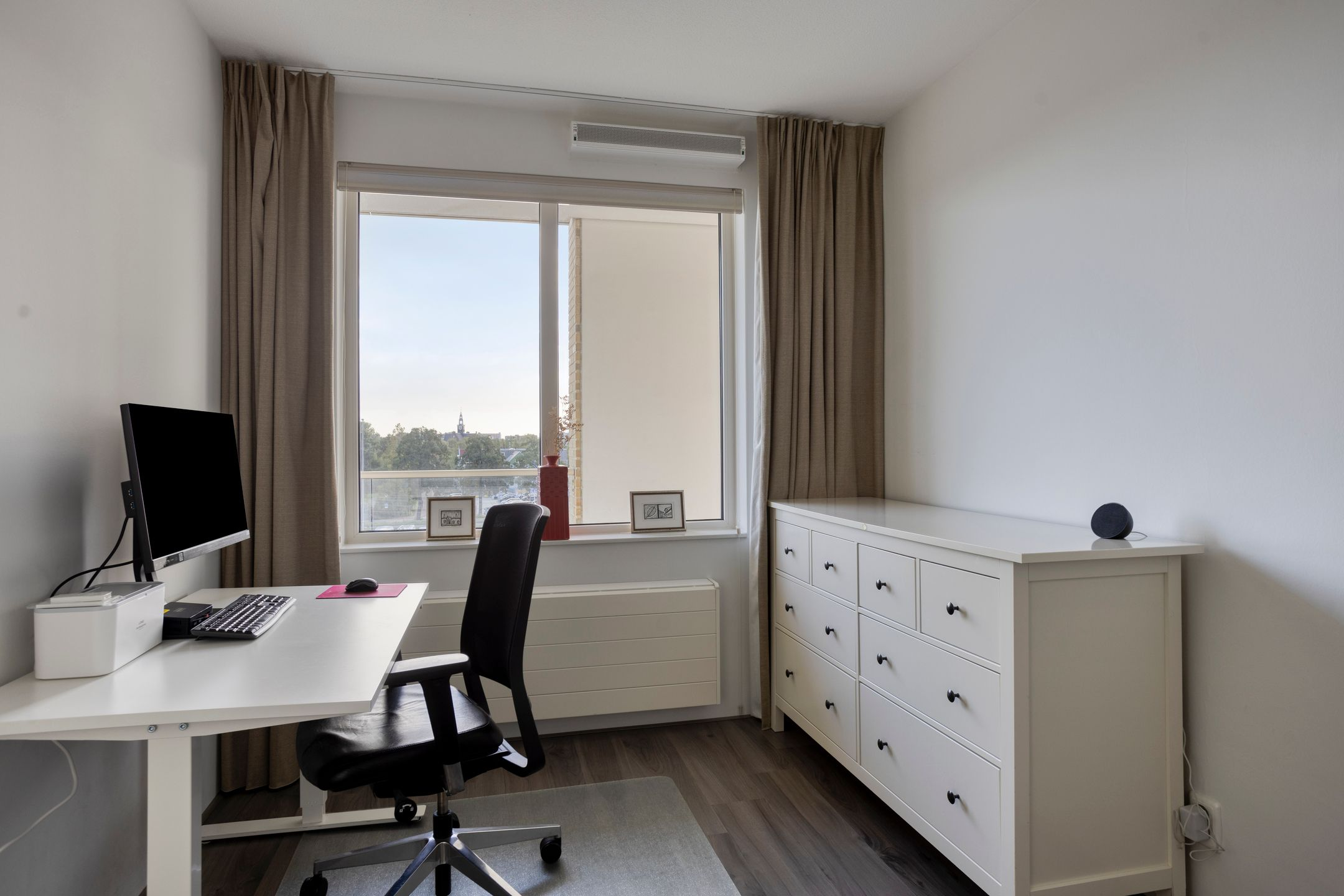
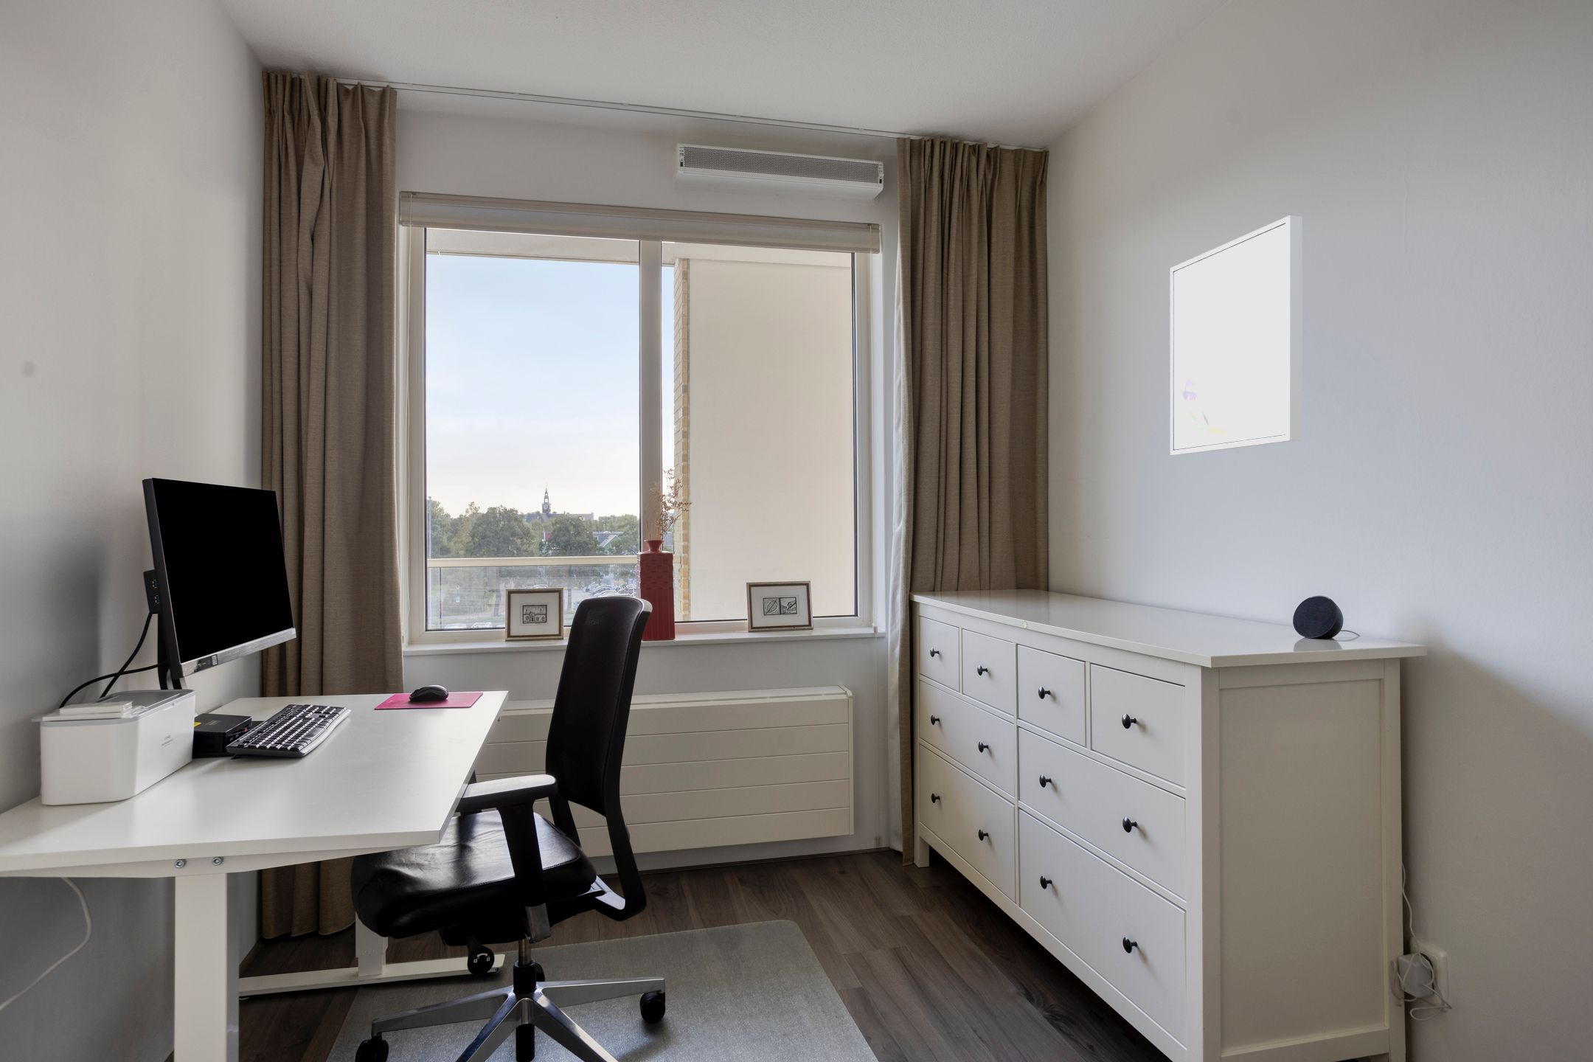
+ wall art [1170,215,1303,456]
